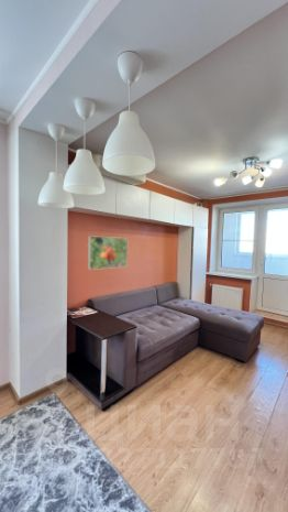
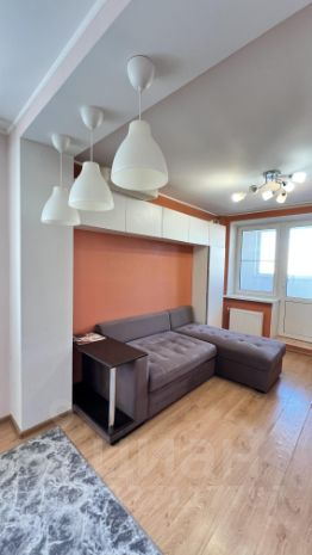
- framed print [87,235,129,271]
